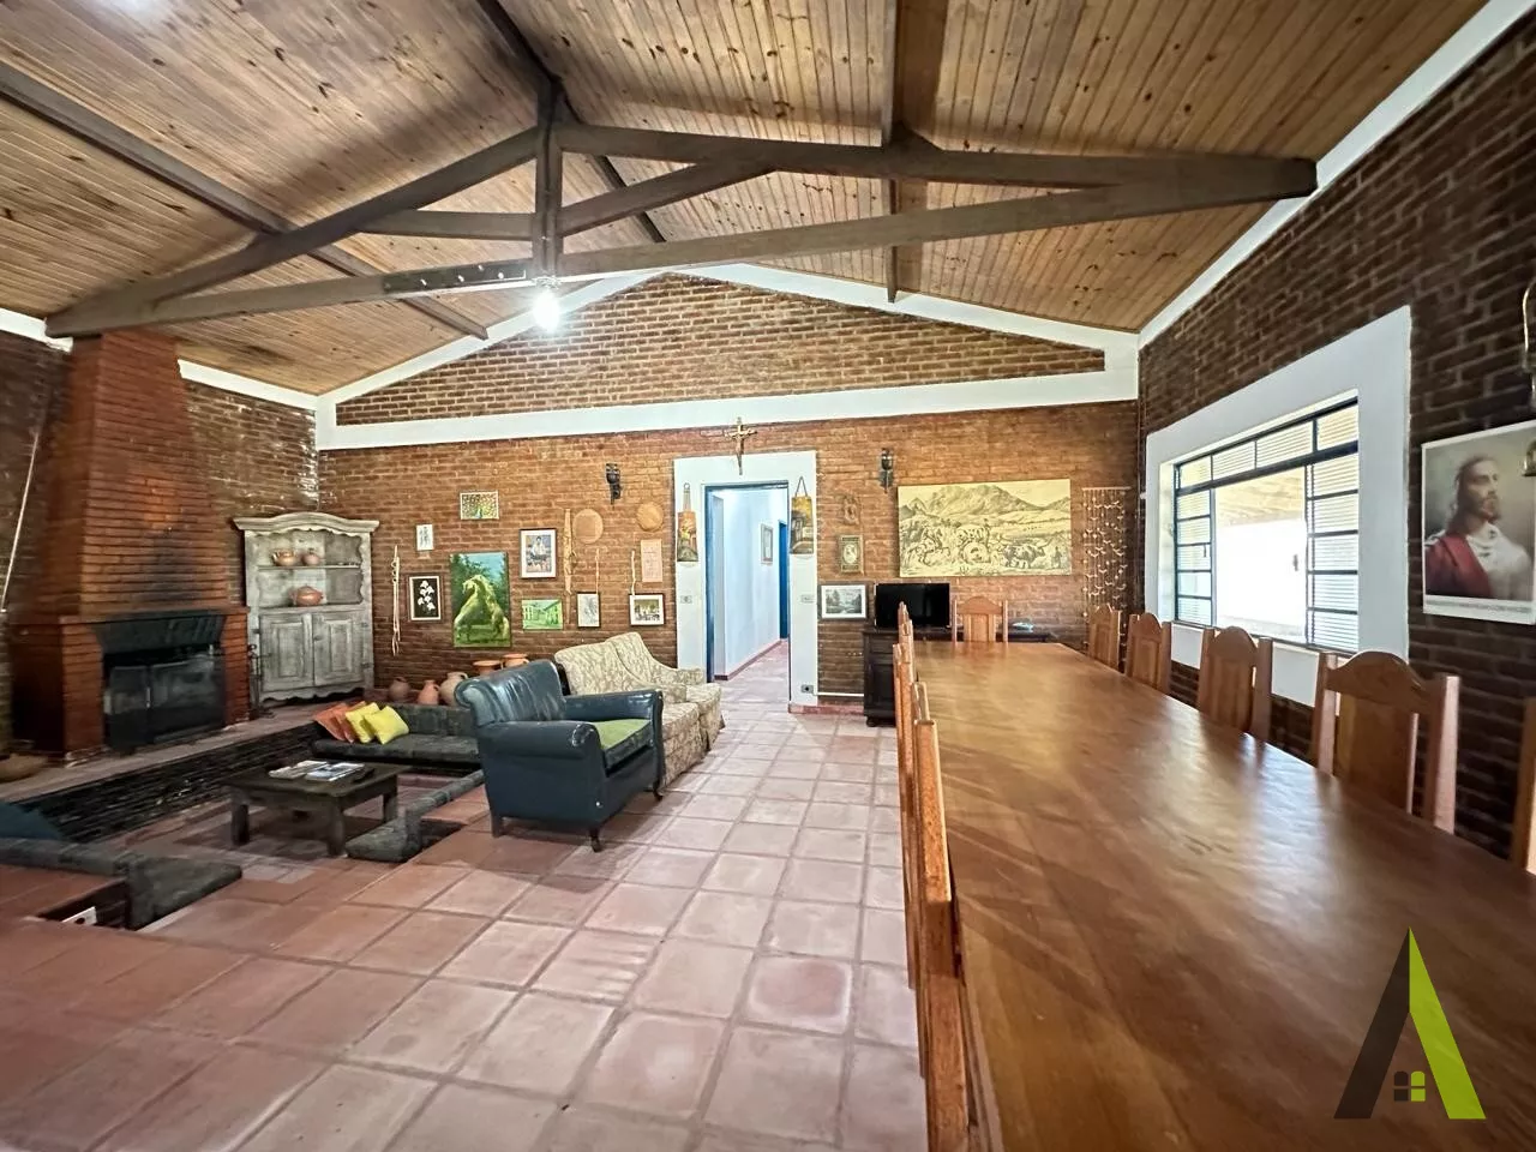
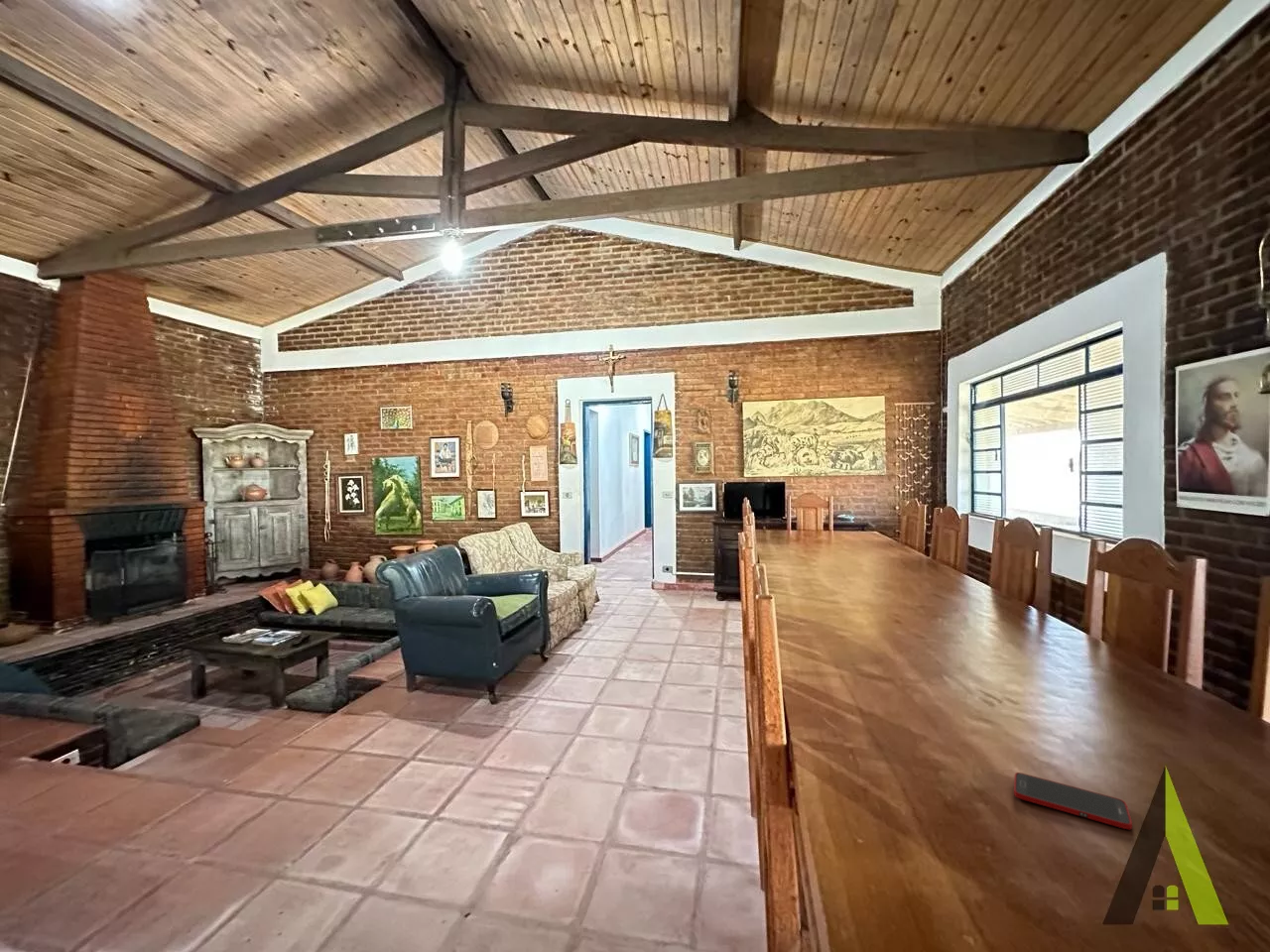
+ cell phone [1013,772,1133,830]
